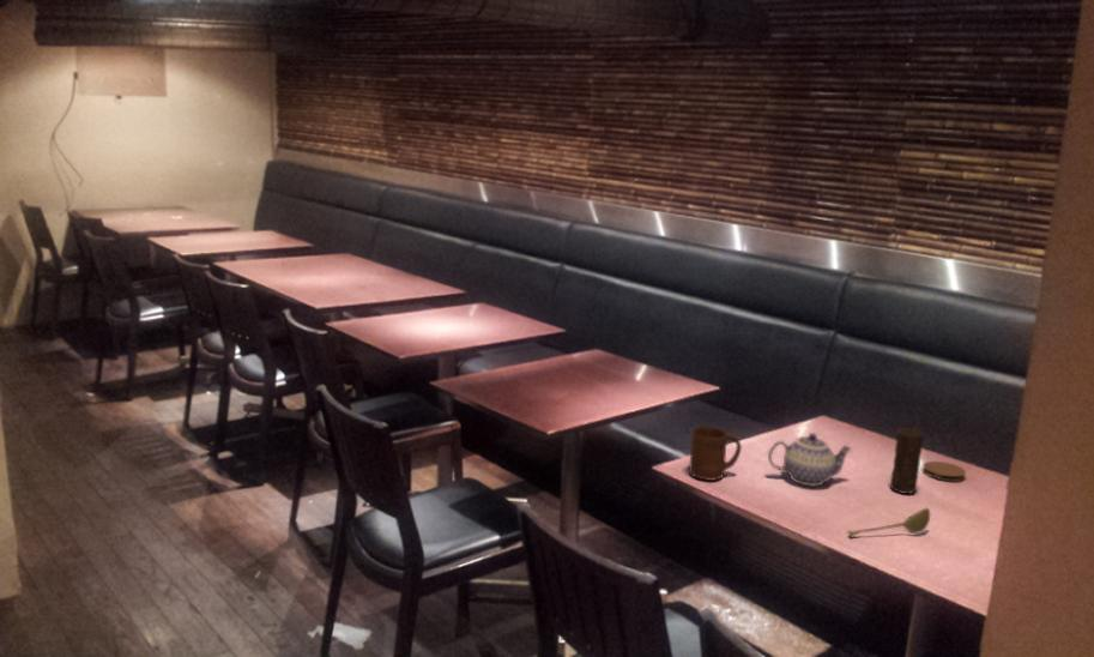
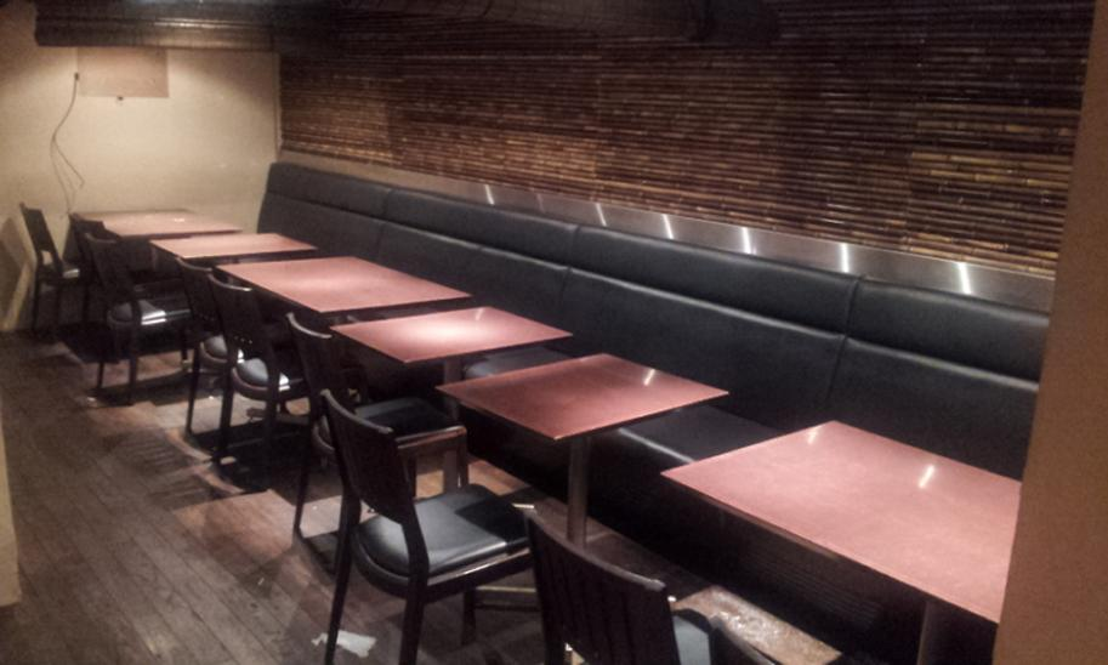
- cup [688,426,743,482]
- coaster [921,460,967,482]
- candle [889,427,925,495]
- soupspoon [847,507,931,538]
- teapot [767,432,853,487]
